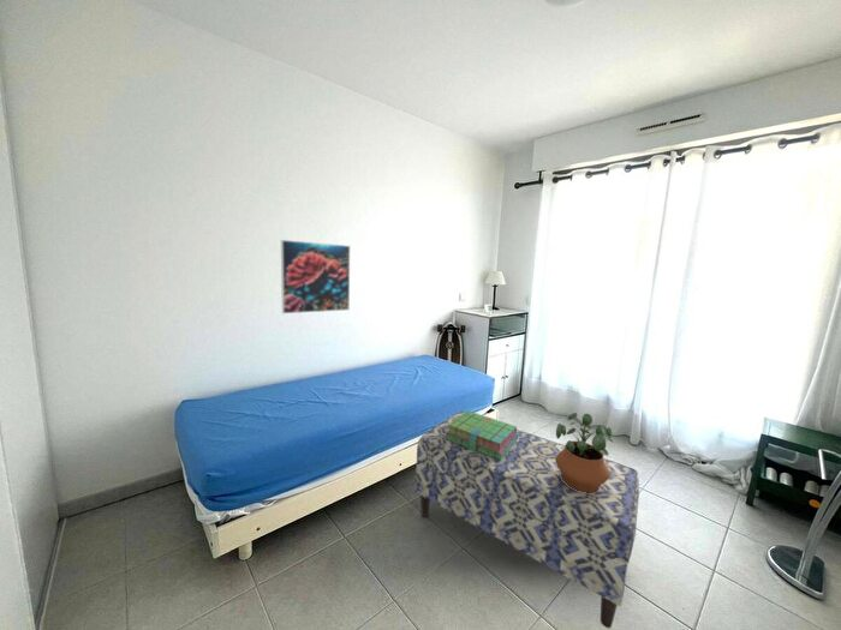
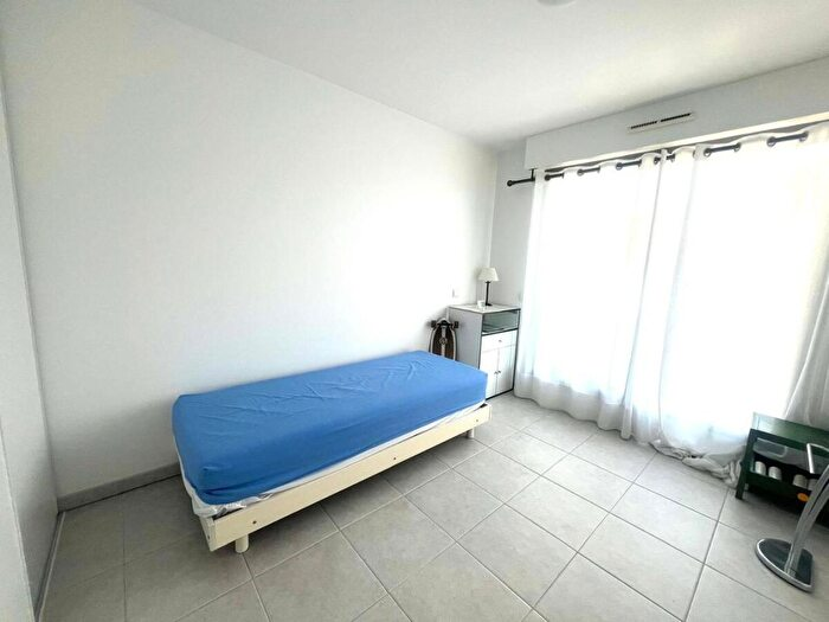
- potted plant [555,412,614,493]
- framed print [280,239,351,314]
- stack of books [446,409,518,461]
- bench [414,409,640,629]
